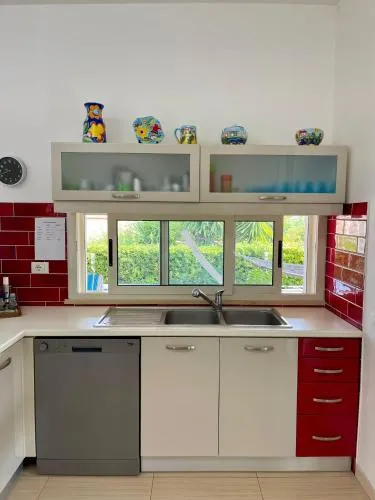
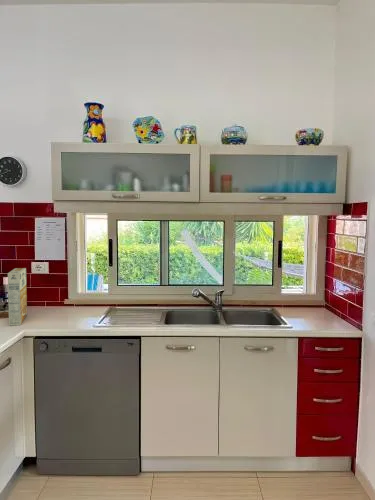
+ cereal box [7,267,28,327]
